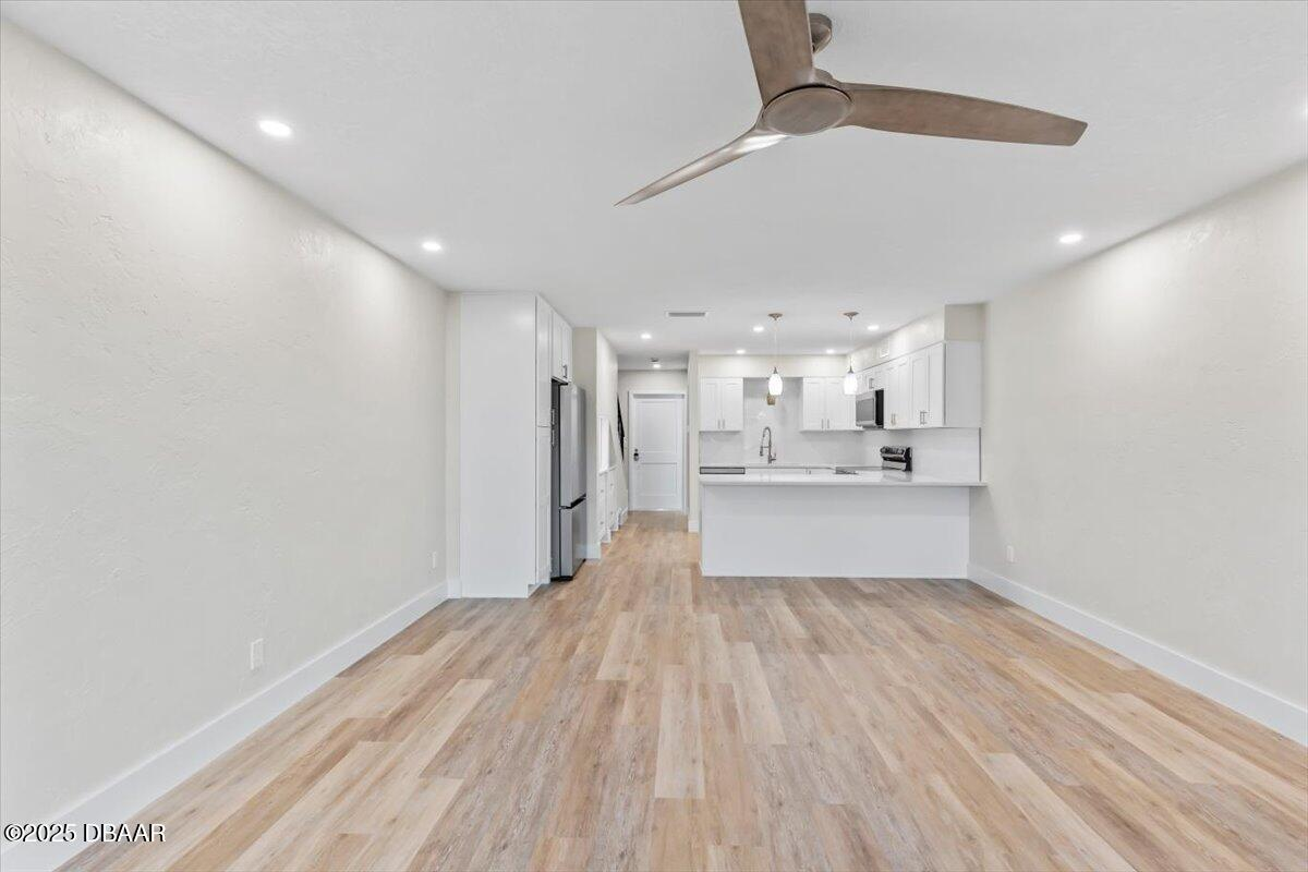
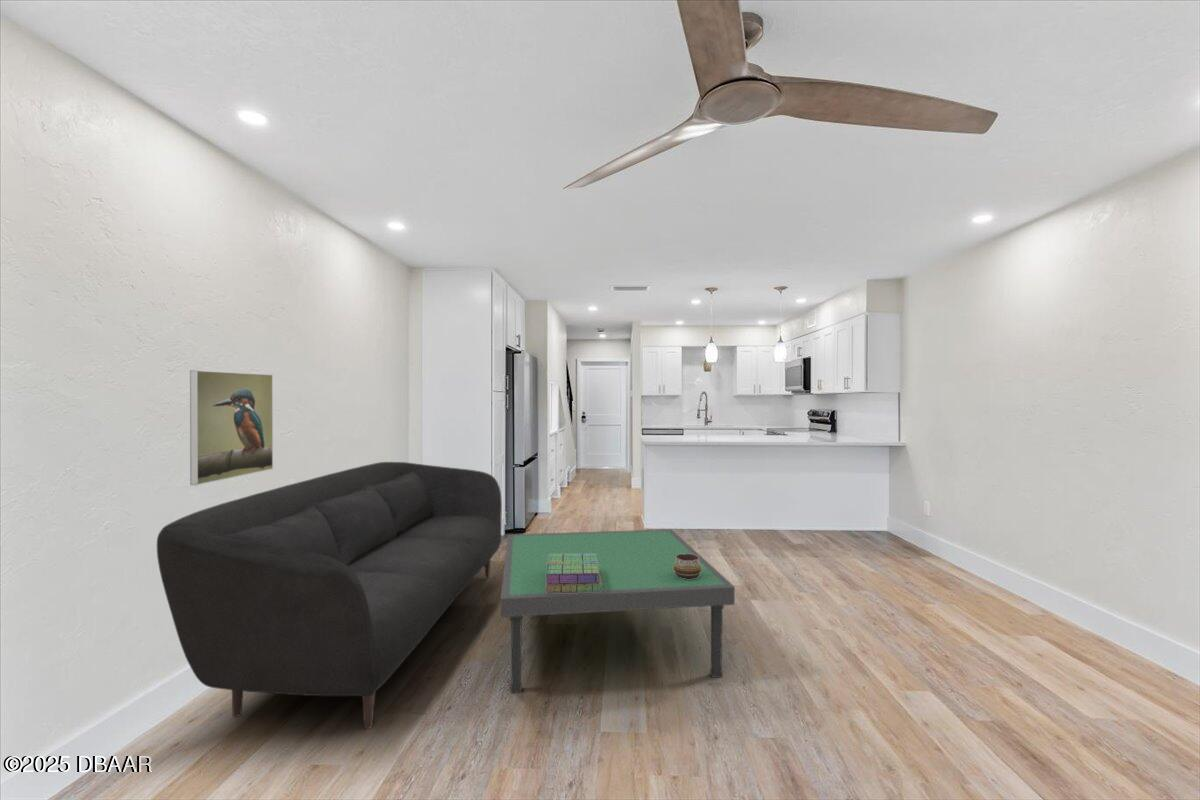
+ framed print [189,369,274,486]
+ decorative bowl [673,554,701,579]
+ coffee table [500,528,736,694]
+ sofa [156,461,503,730]
+ stack of books [546,554,602,593]
